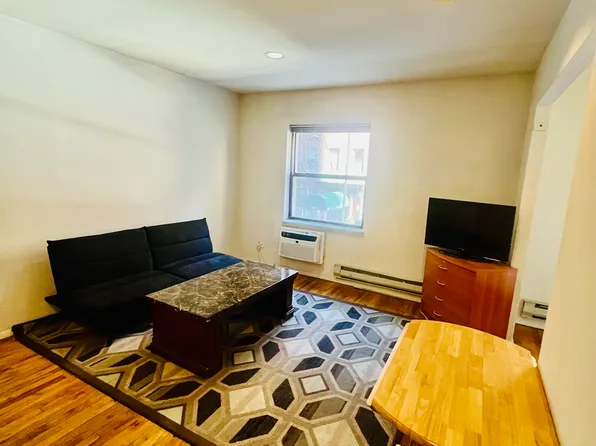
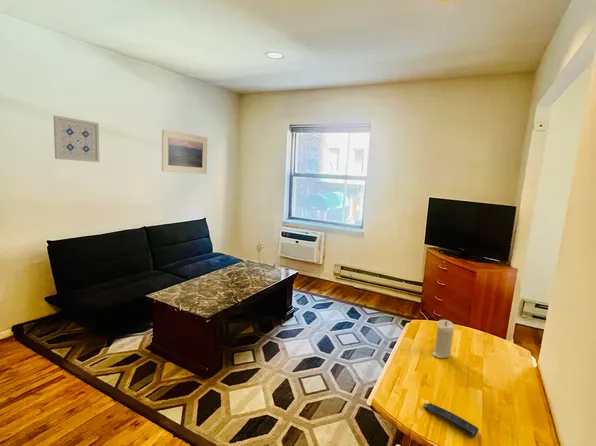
+ remote control [423,402,480,439]
+ wall art [52,115,100,163]
+ candle [431,319,455,359]
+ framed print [161,128,208,175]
